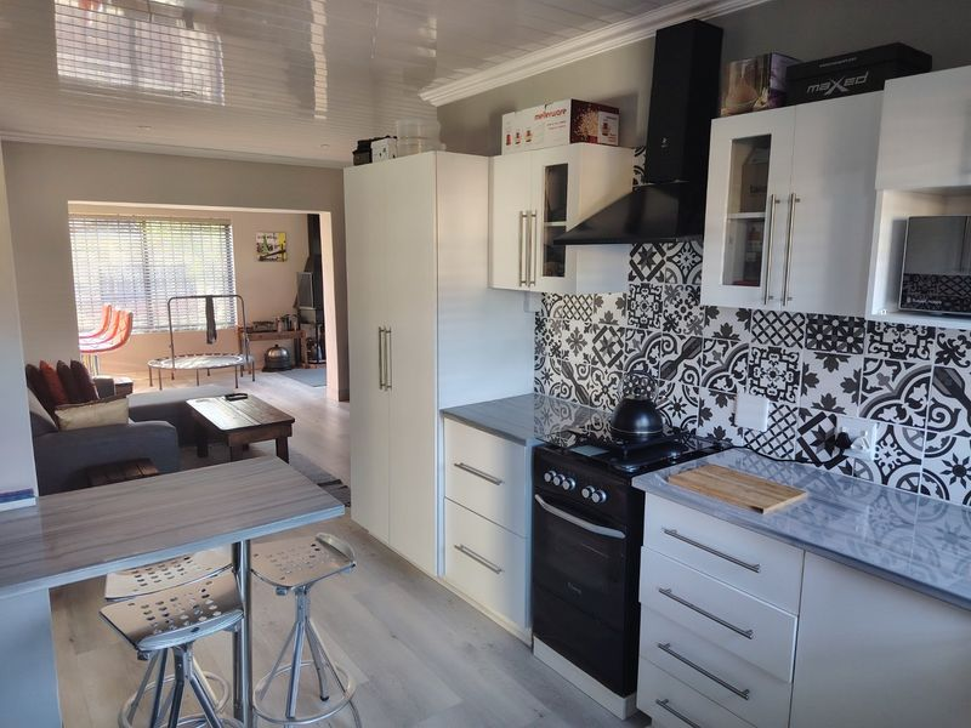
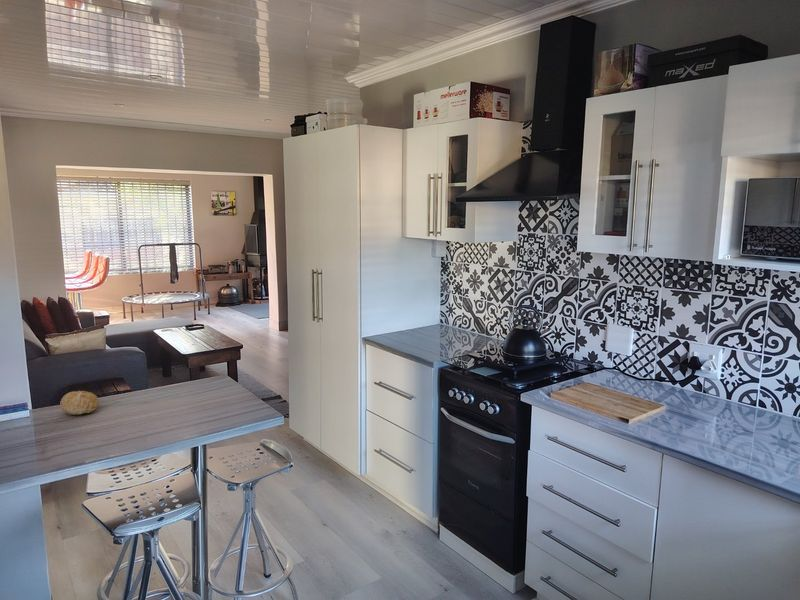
+ fruit [59,390,100,416]
